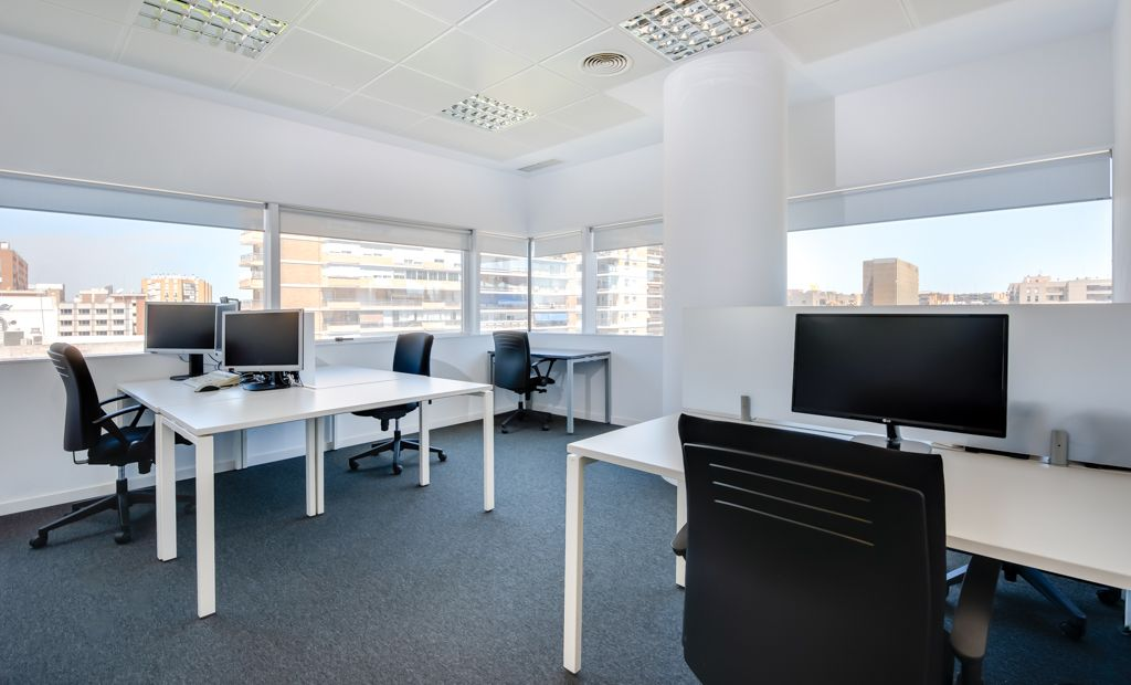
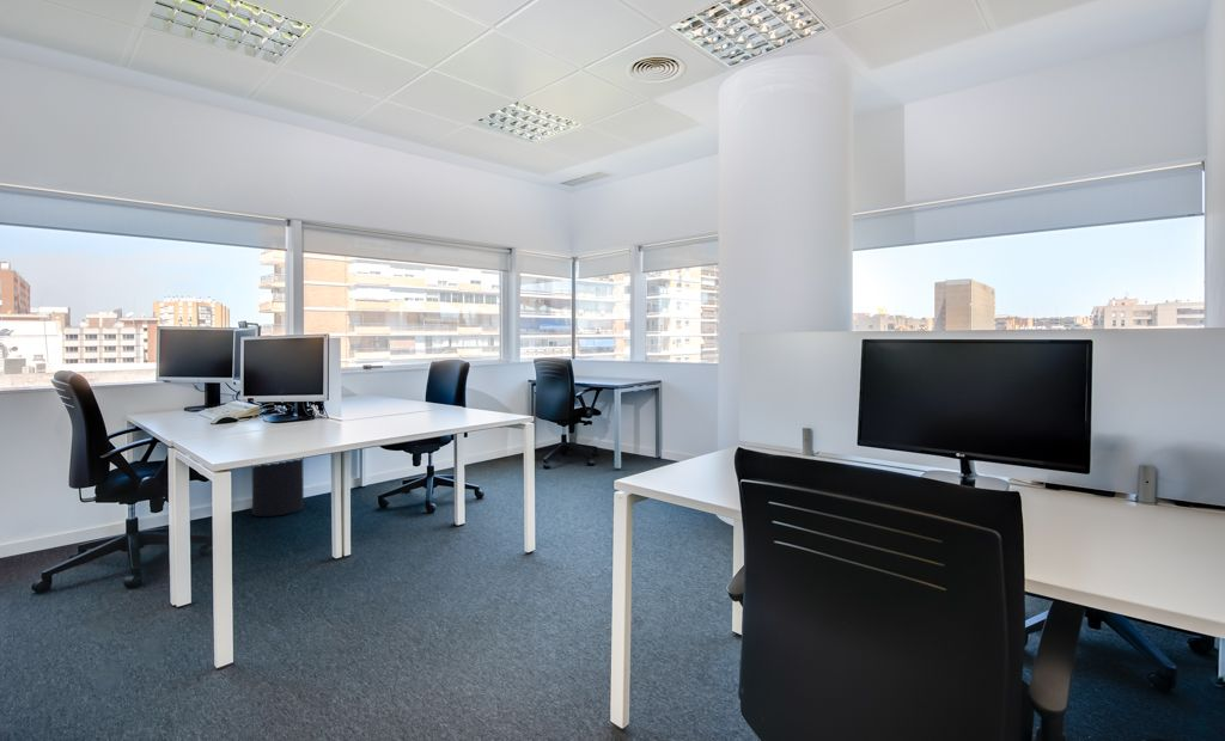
+ waste bin [251,458,305,518]
